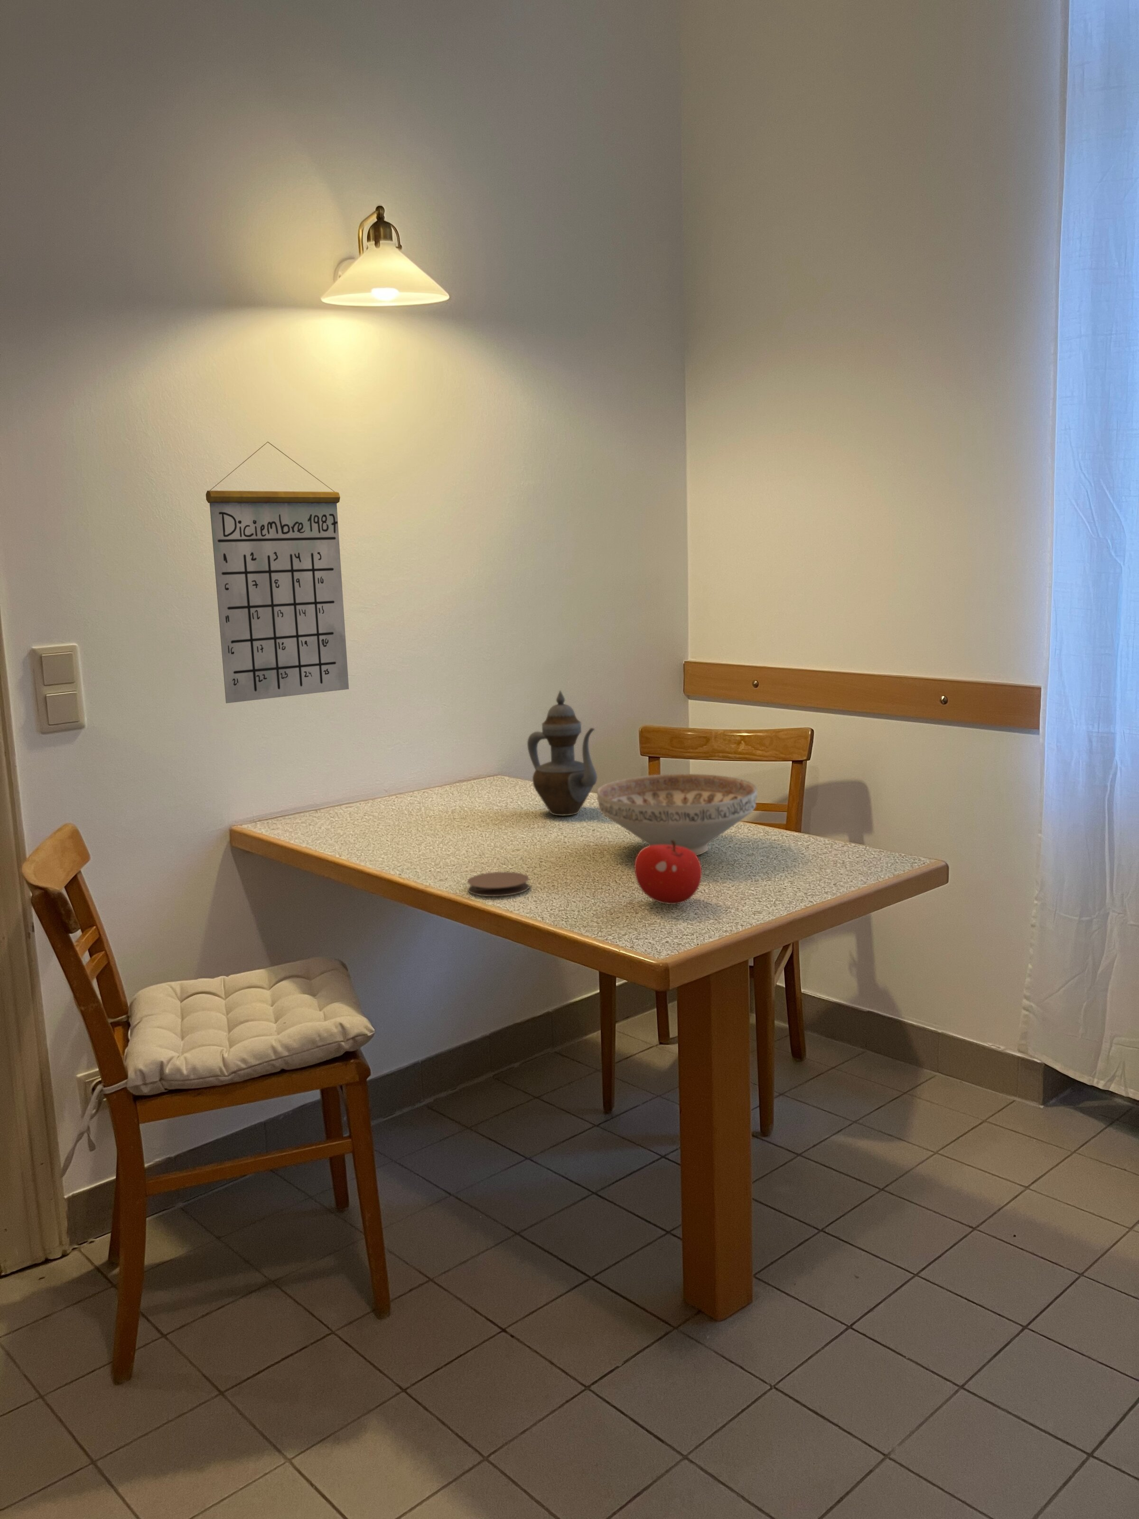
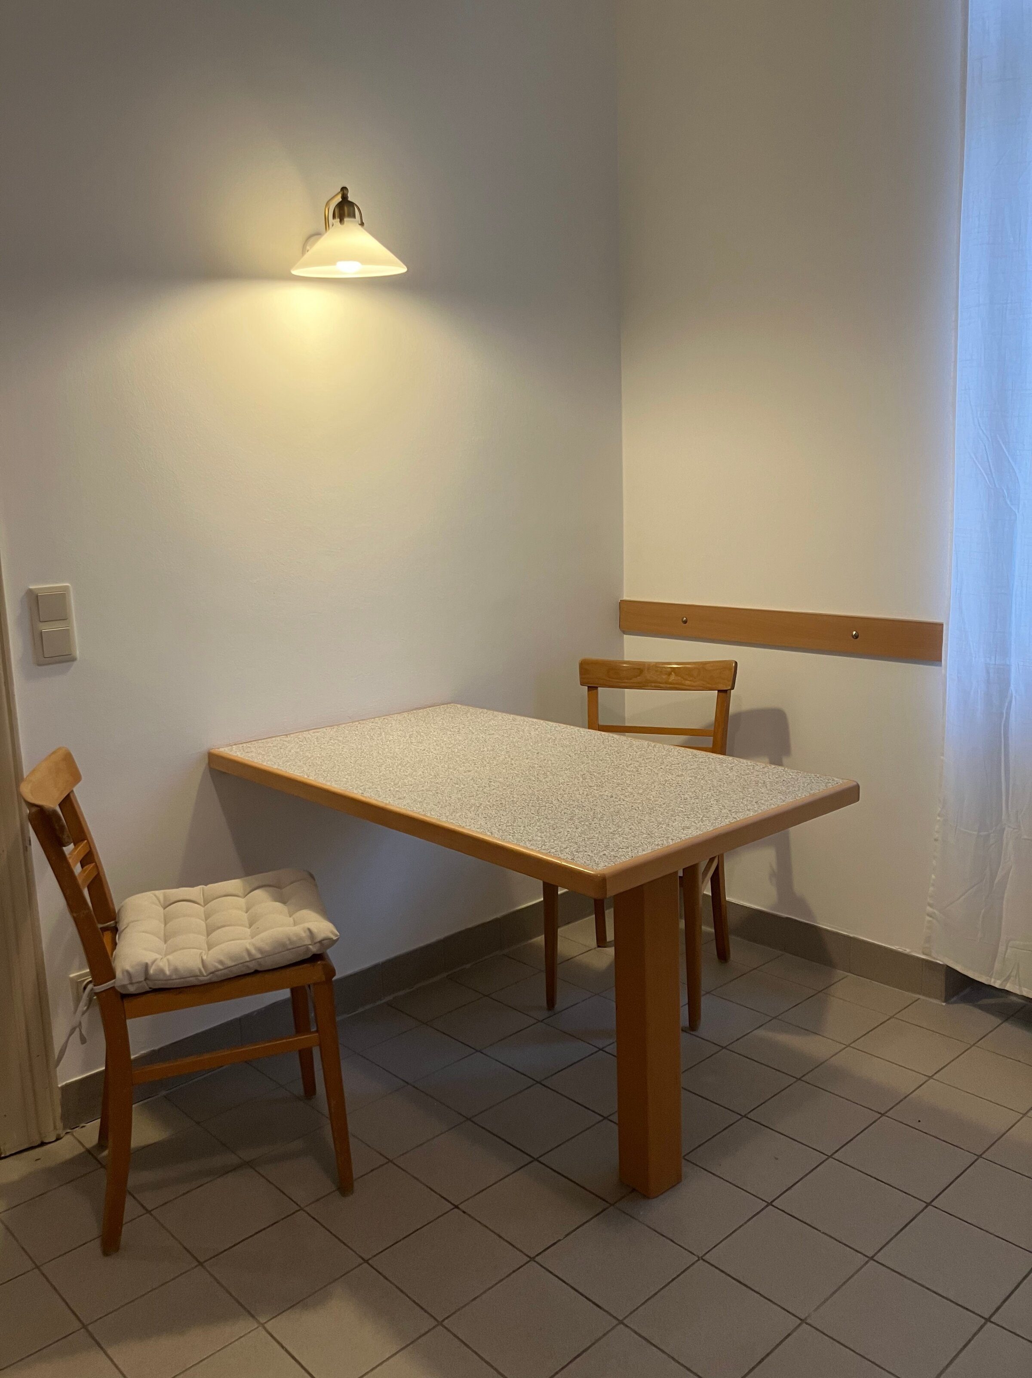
- fruit [634,840,702,904]
- calendar [206,441,349,704]
- decorative bowl [597,774,757,856]
- coaster [467,872,530,897]
- teapot [526,690,597,816]
